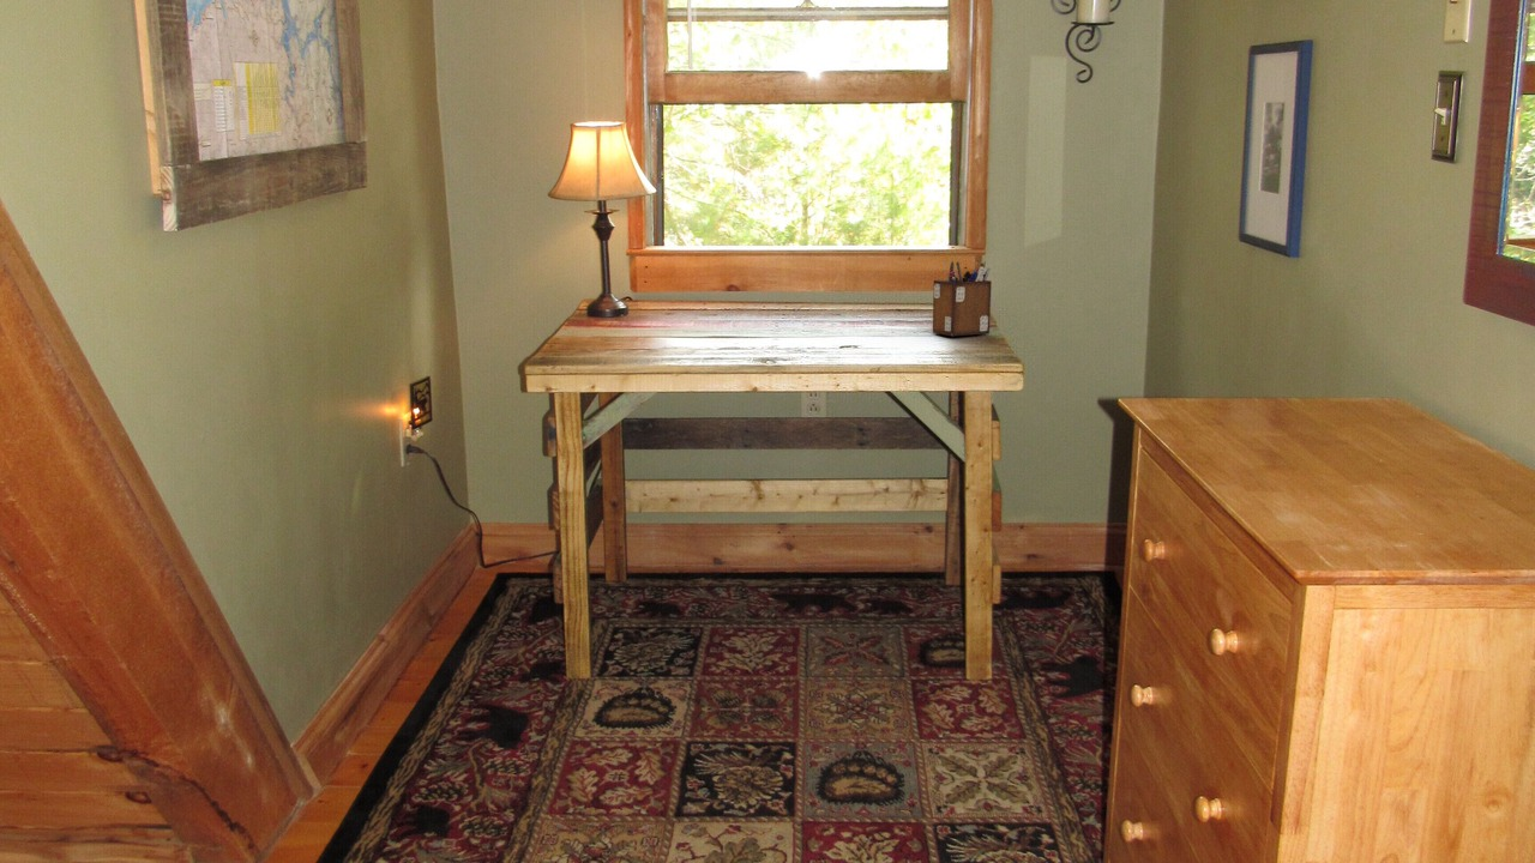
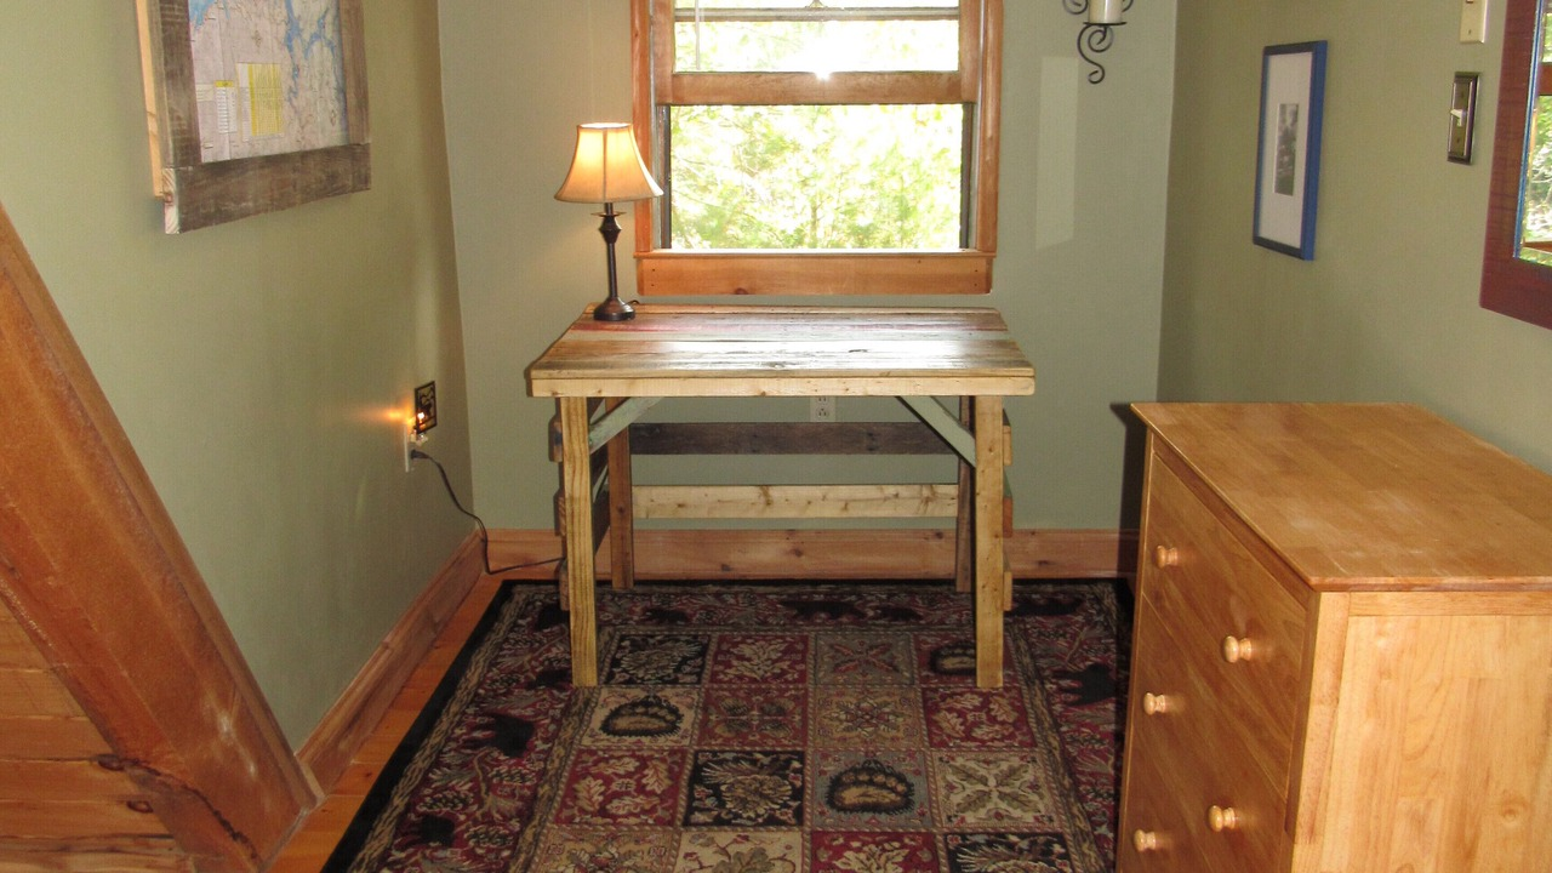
- desk organizer [932,260,993,337]
